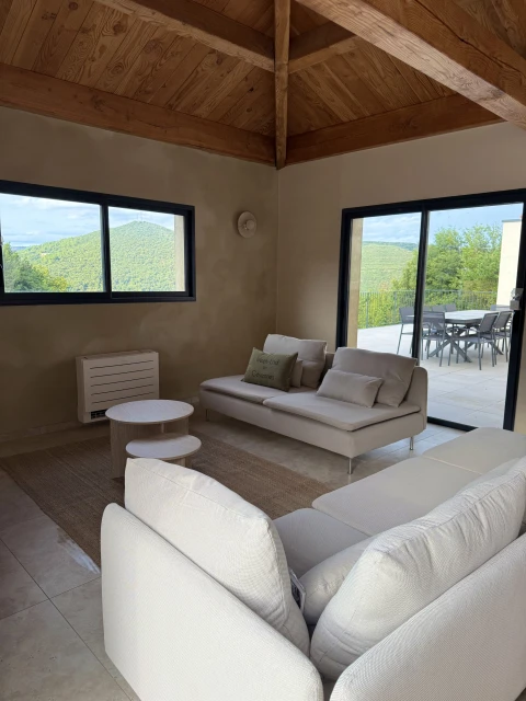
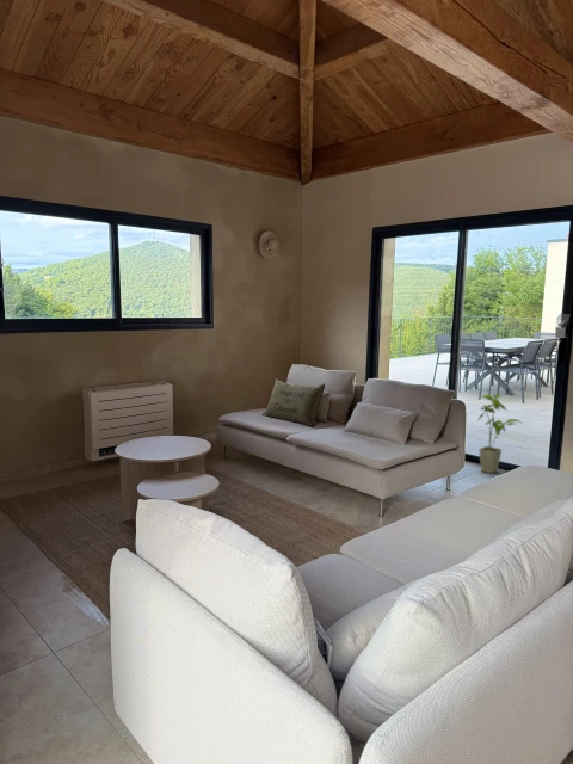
+ house plant [476,393,524,474]
